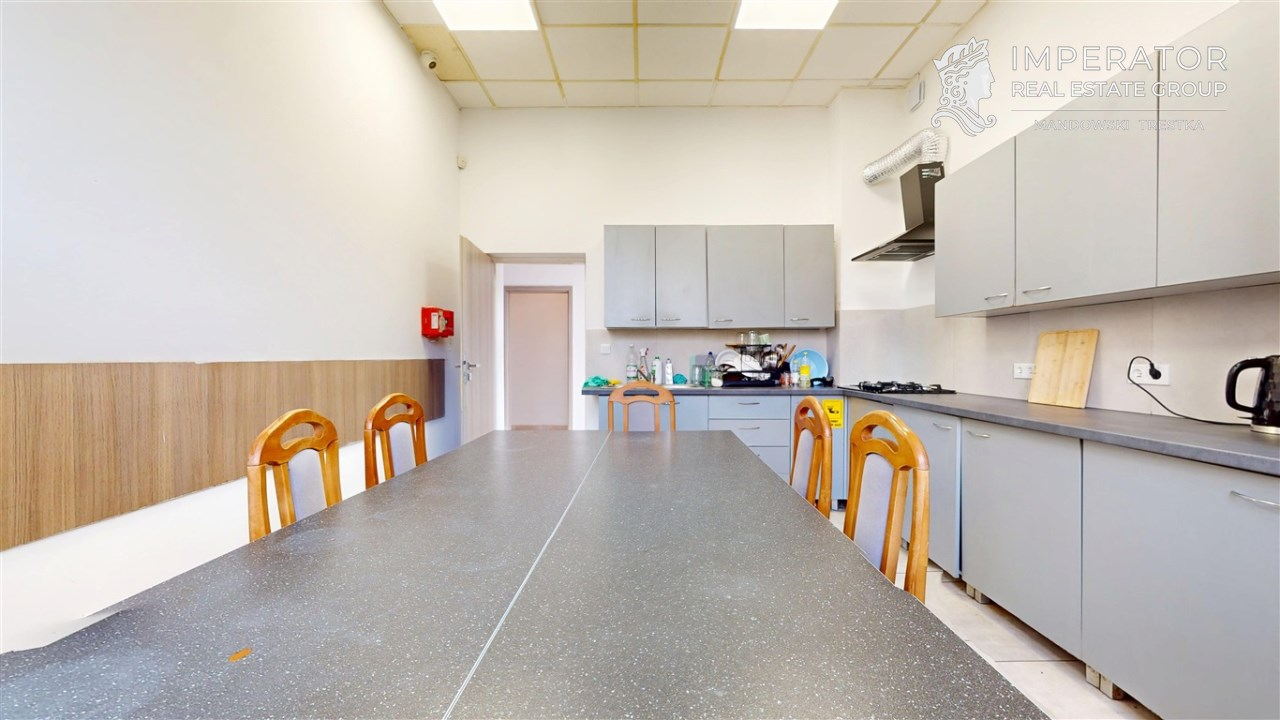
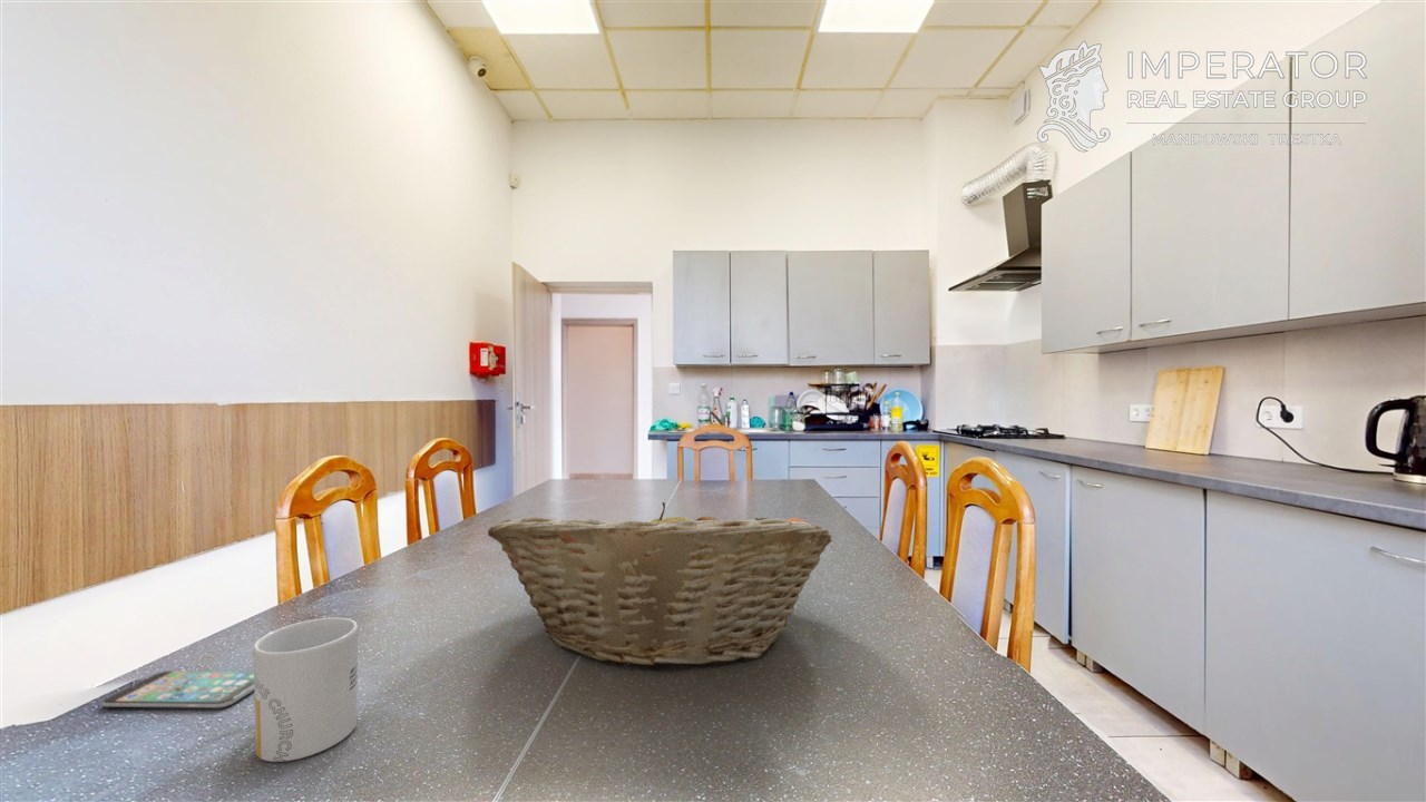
+ mug [252,616,359,763]
+ fruit basket [487,501,833,672]
+ smartphone [101,671,254,710]
